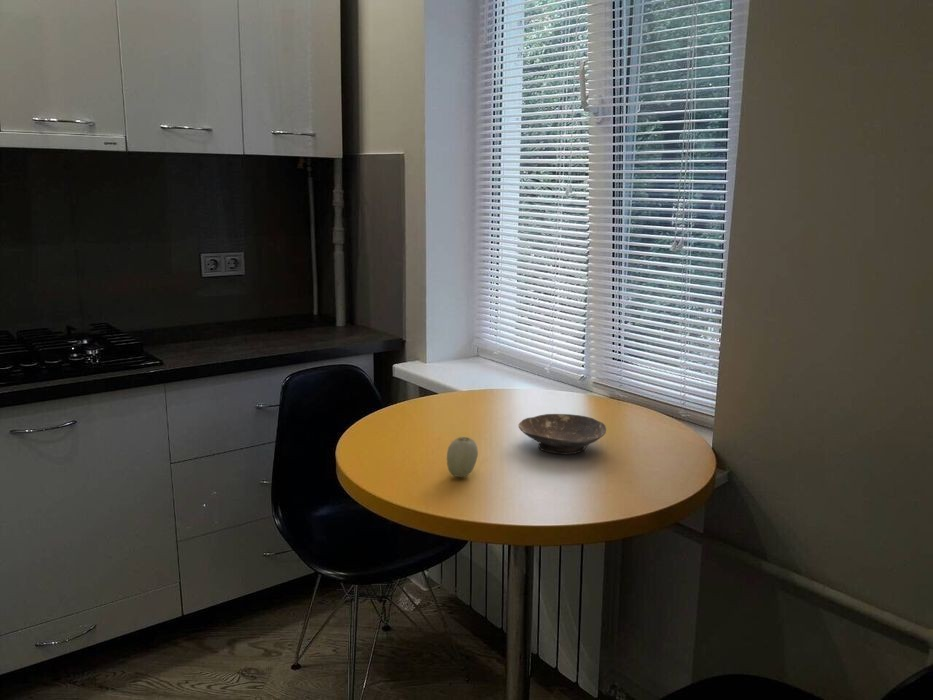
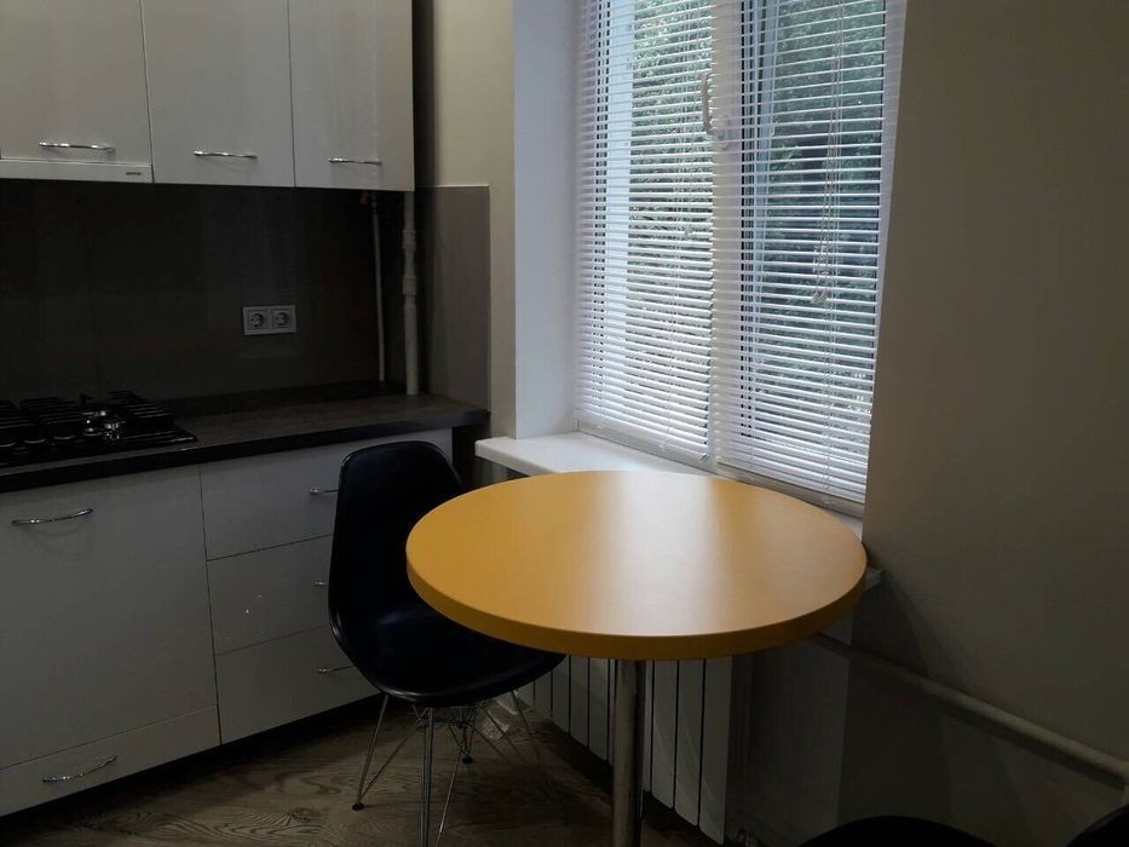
- fruit [446,436,479,478]
- bowl [518,413,607,455]
